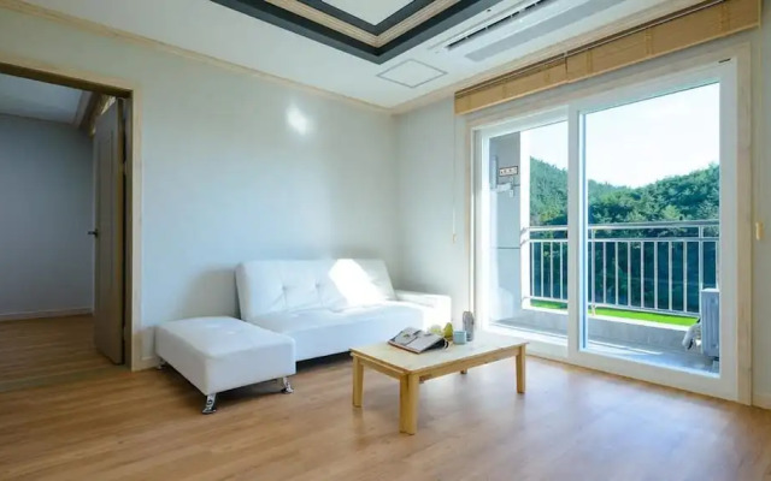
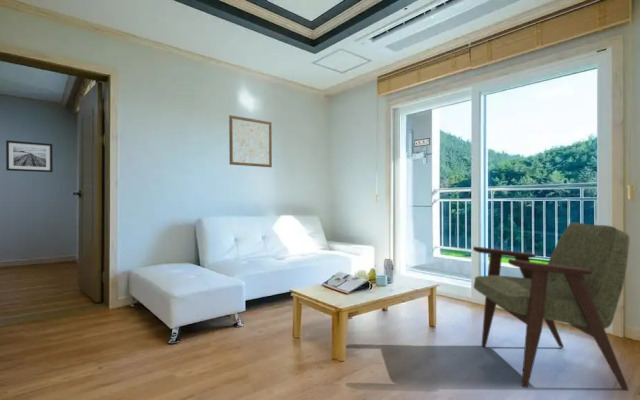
+ armchair [472,222,630,391]
+ wall art [228,114,273,168]
+ wall art [5,139,54,173]
